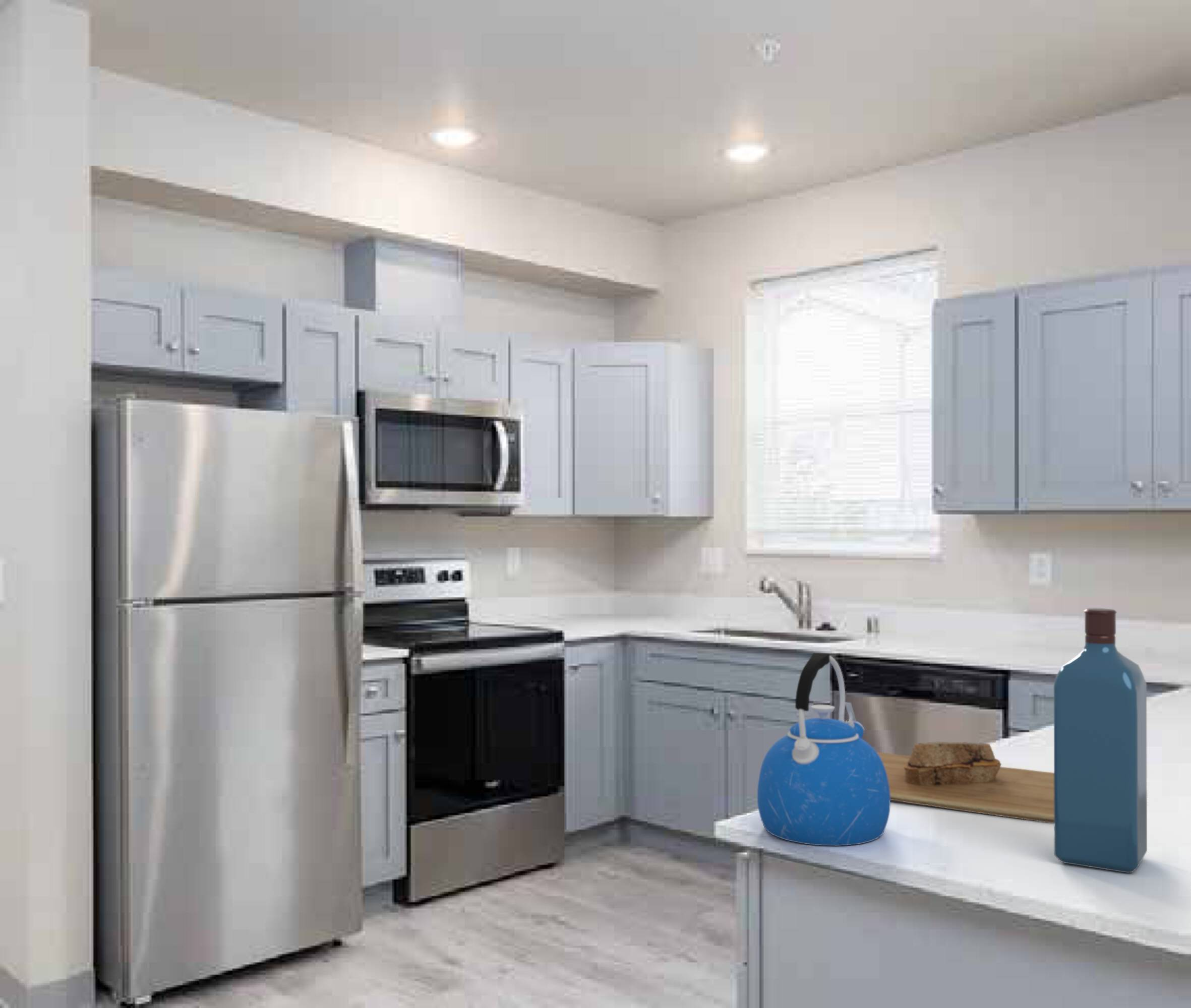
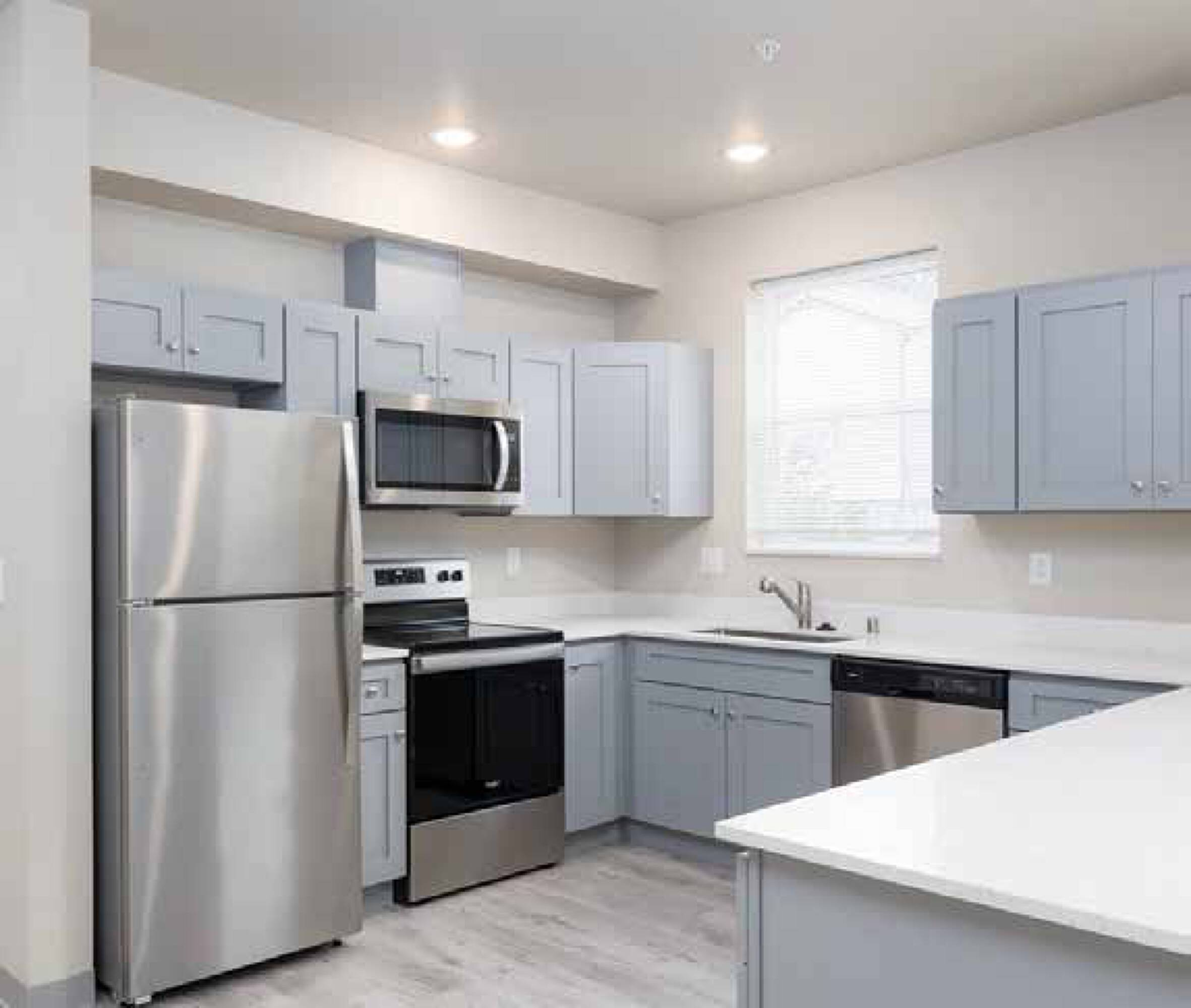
- cutting board [876,741,1054,824]
- liquor [1053,608,1148,873]
- kettle [757,652,891,846]
